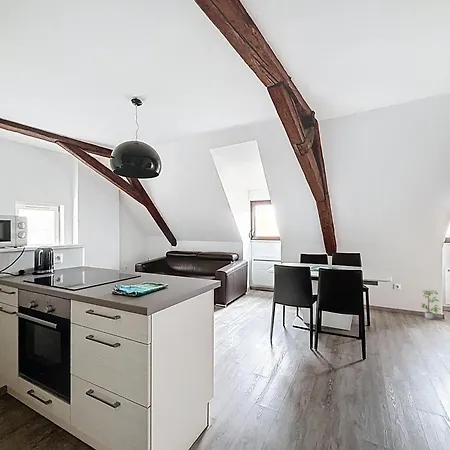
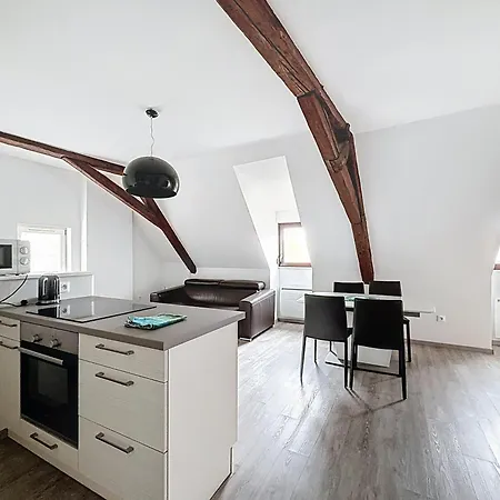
- potted plant [420,289,443,320]
